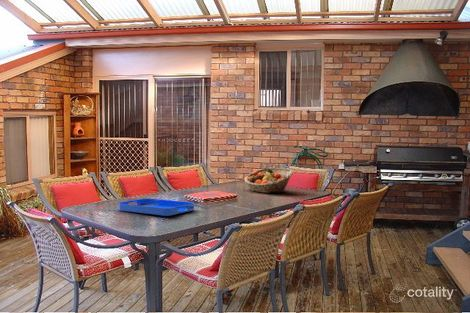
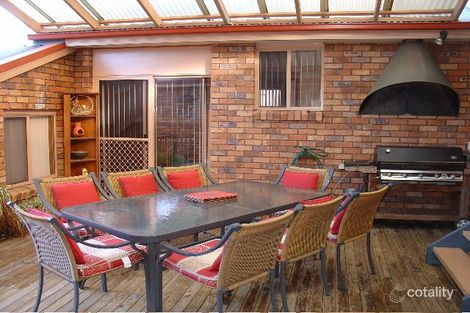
- fruit basket [243,167,294,194]
- serving tray [118,197,195,217]
